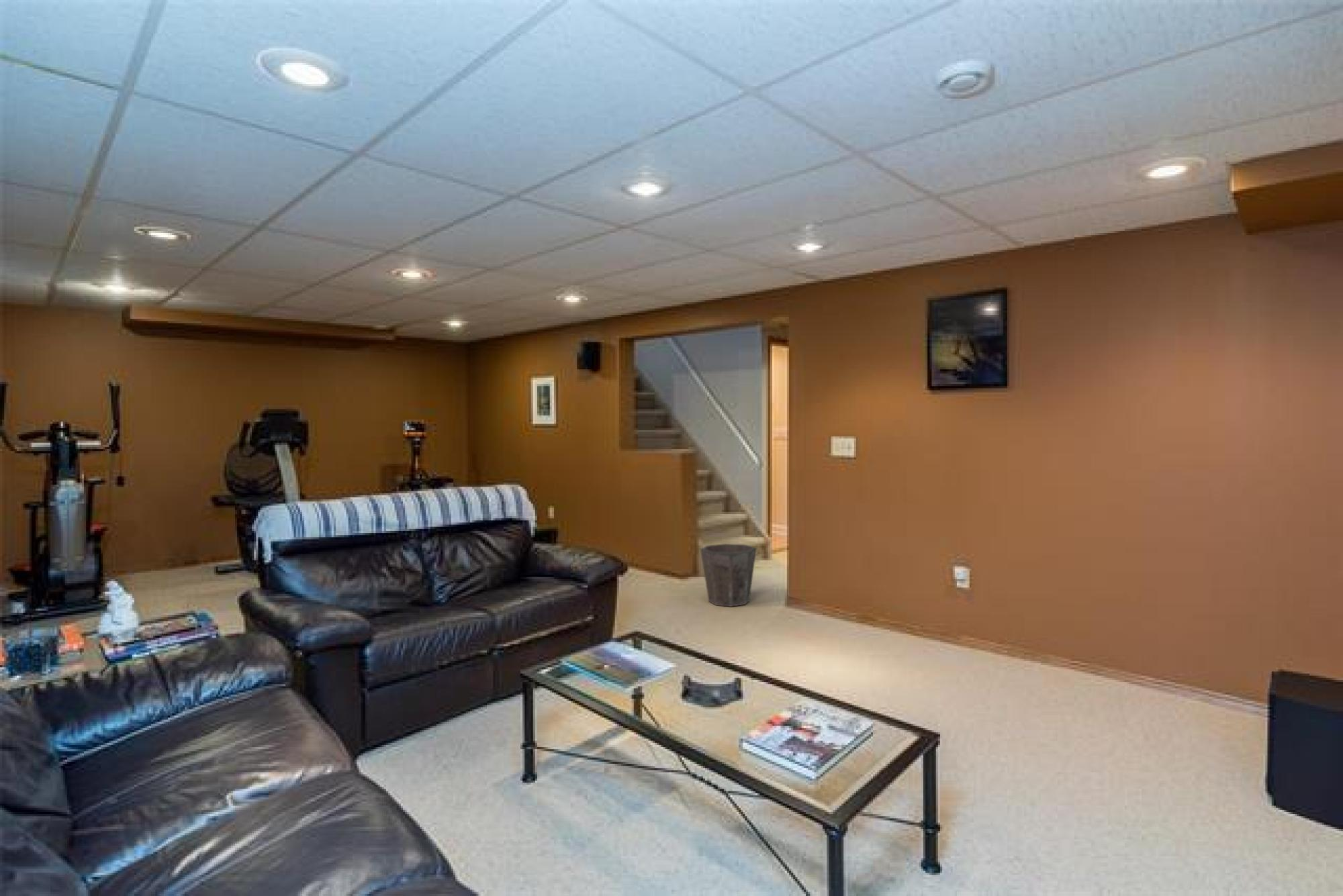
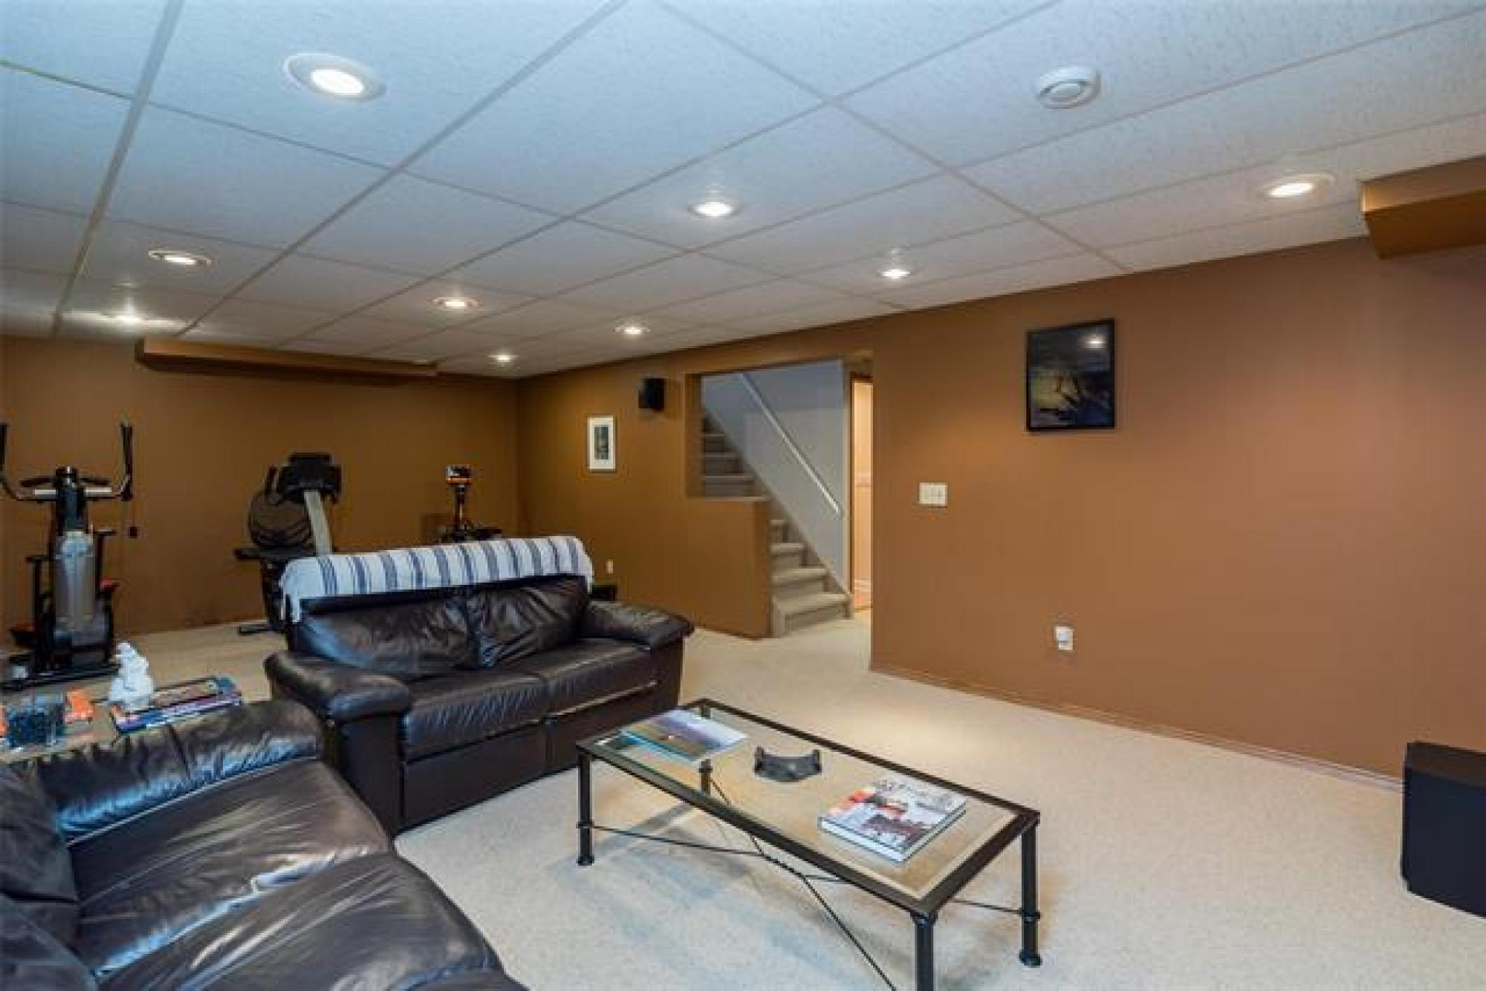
- waste bin [700,543,757,607]
